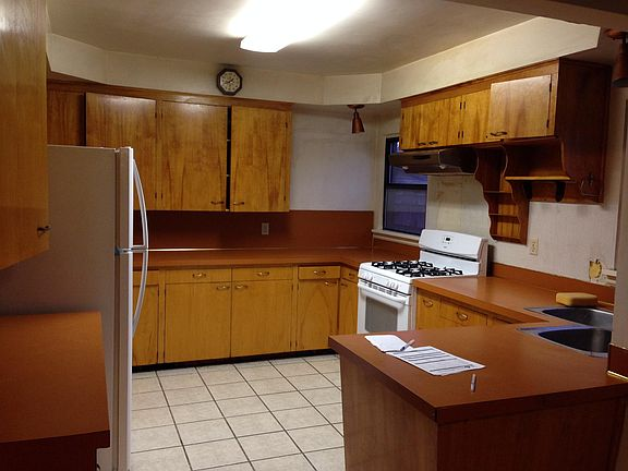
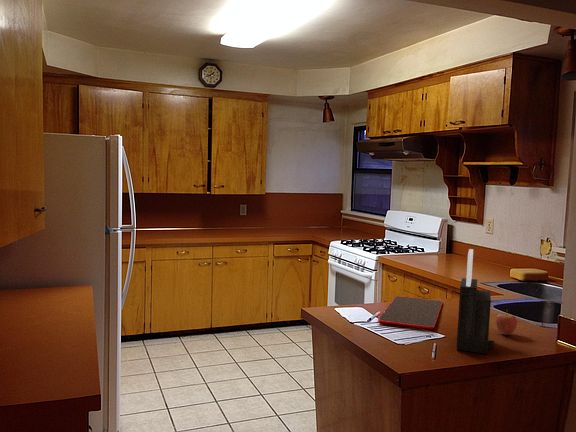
+ fruit [495,308,518,336]
+ cutting board [377,295,444,330]
+ knife block [456,248,495,355]
